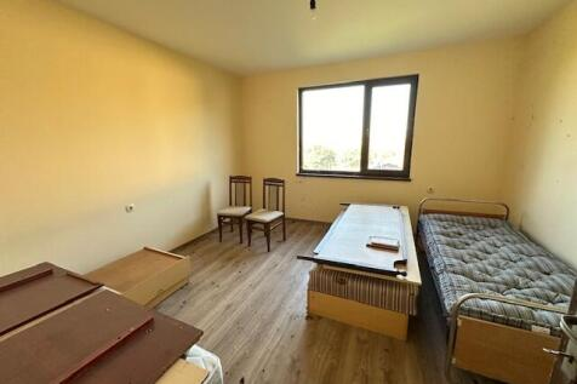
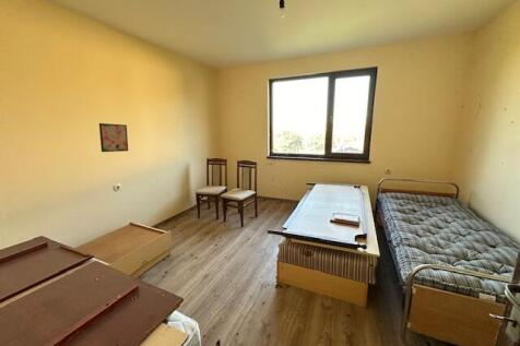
+ wall art [98,122,129,153]
